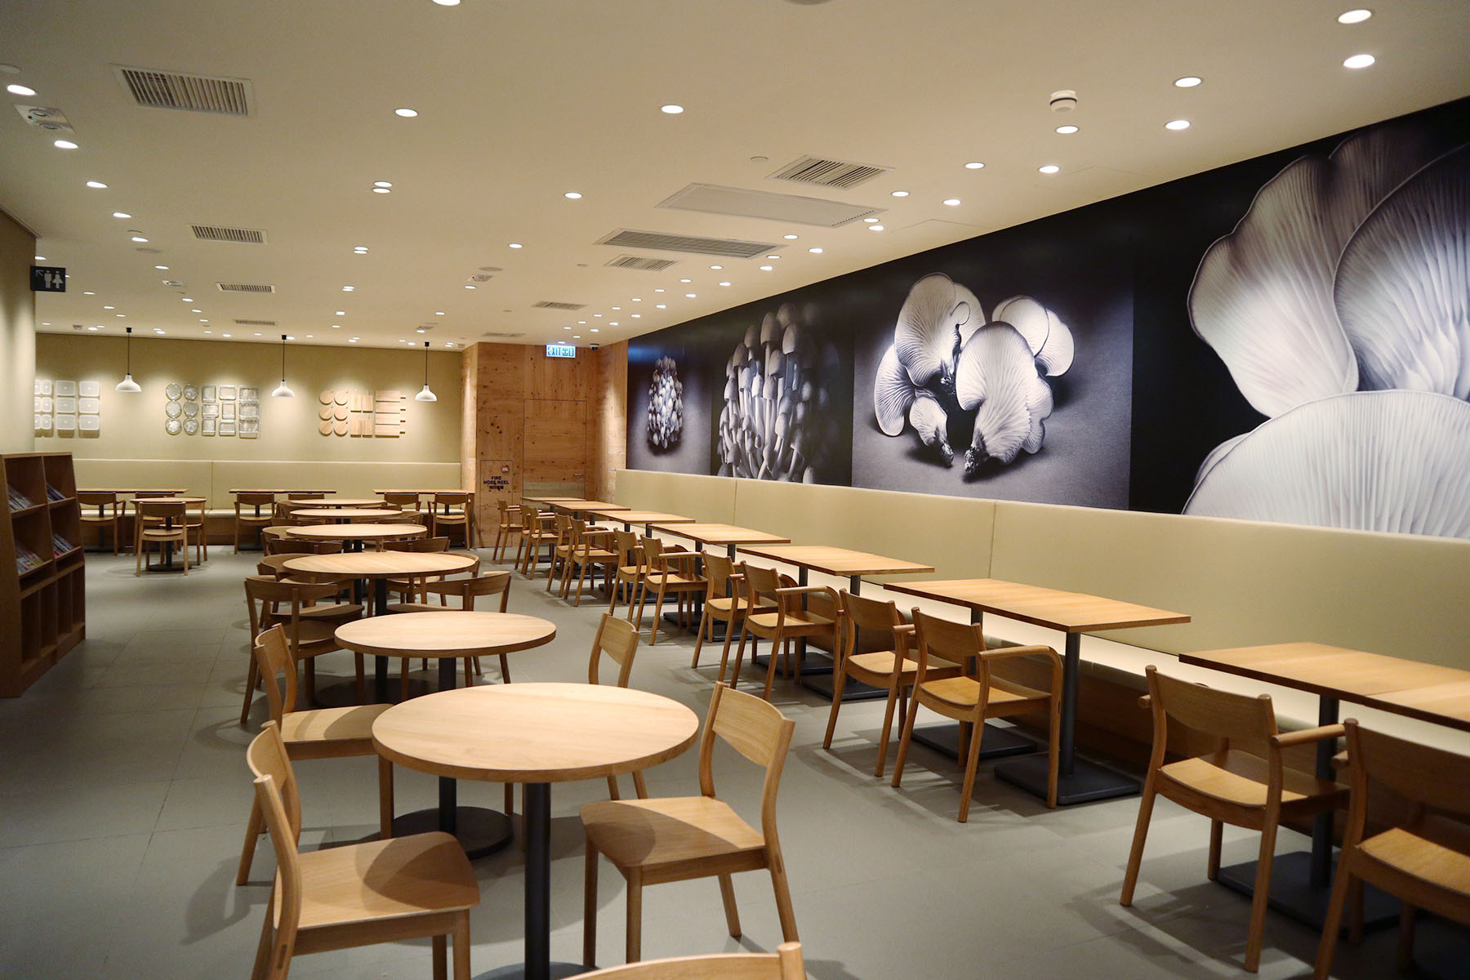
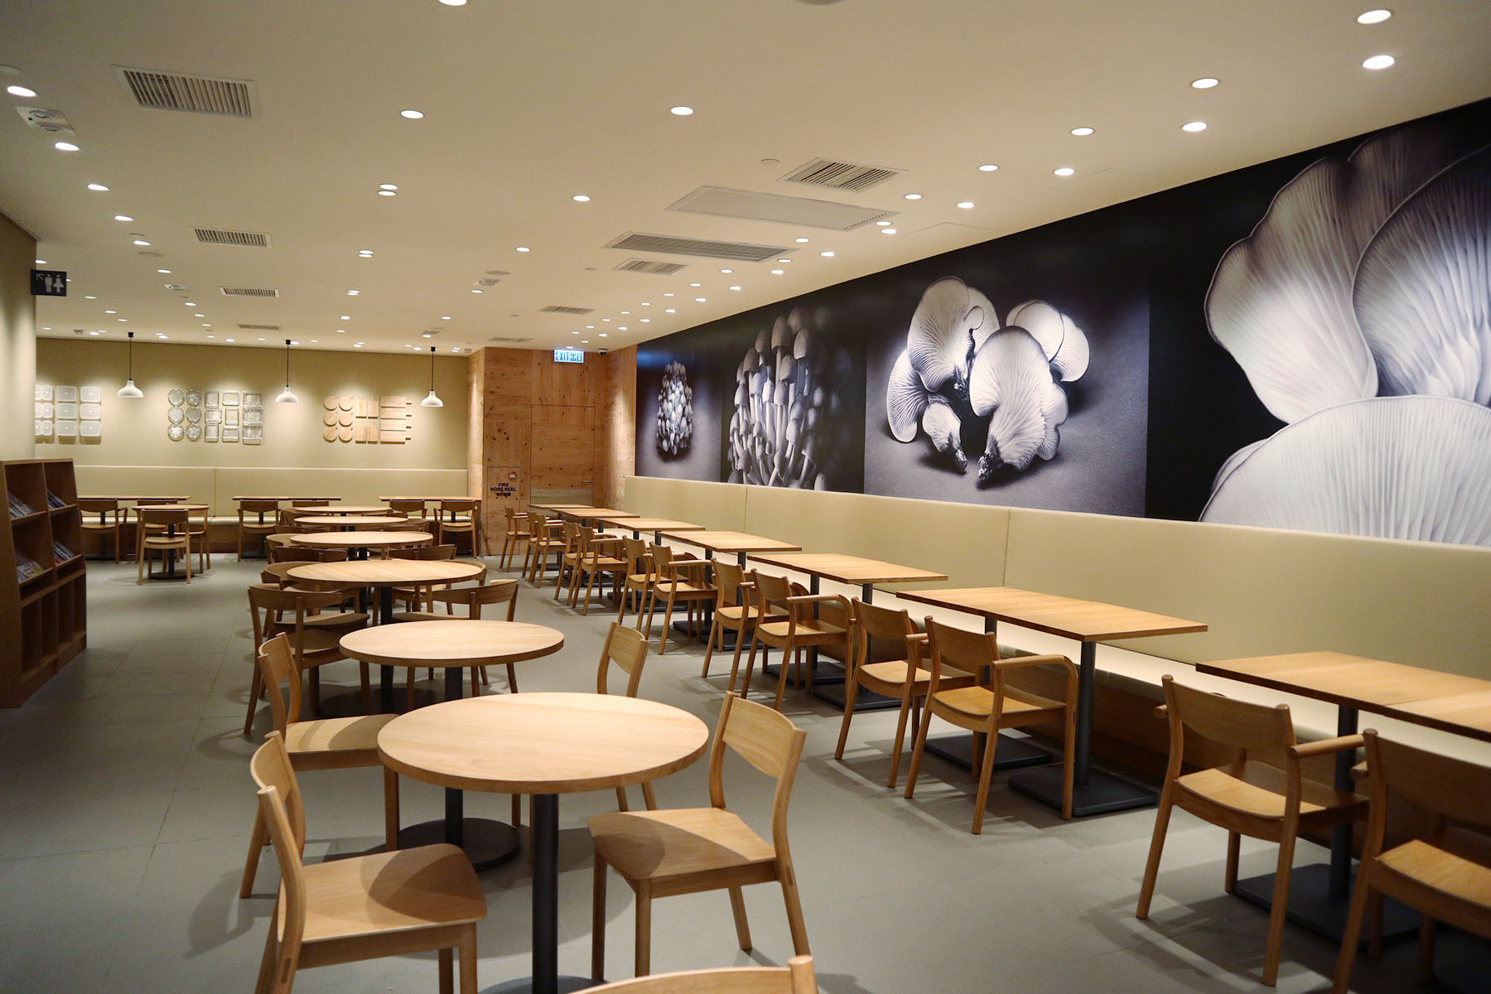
- smoke detector [1049,90,1078,115]
